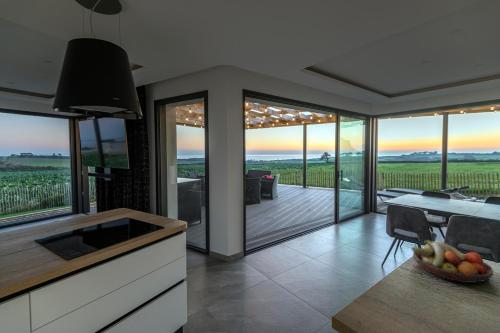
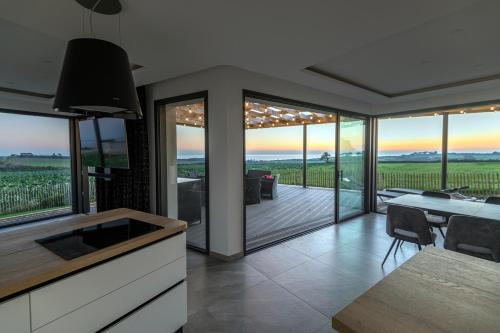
- fruit bowl [410,239,494,284]
